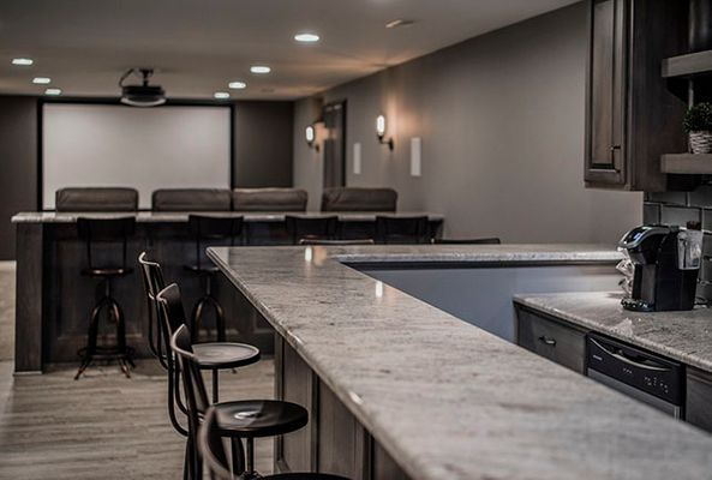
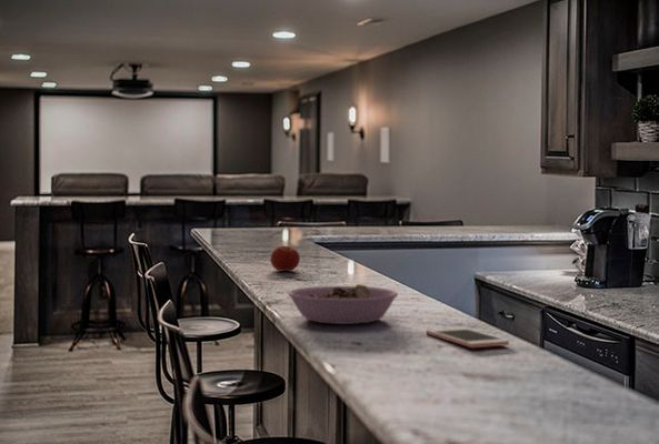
+ bowl [287,283,399,325]
+ cell phone [425,326,510,349]
+ apple [270,244,301,272]
